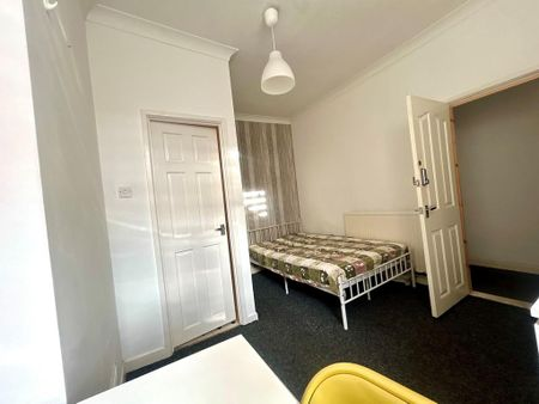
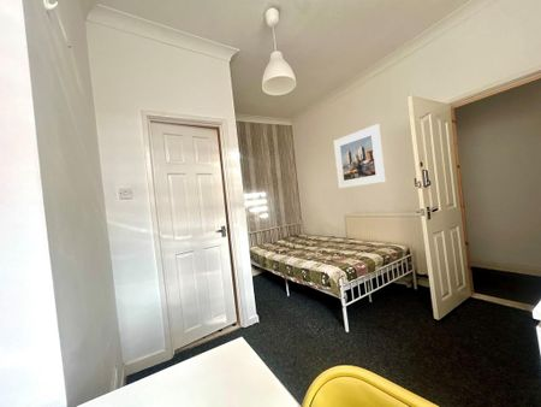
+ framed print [333,123,386,189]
